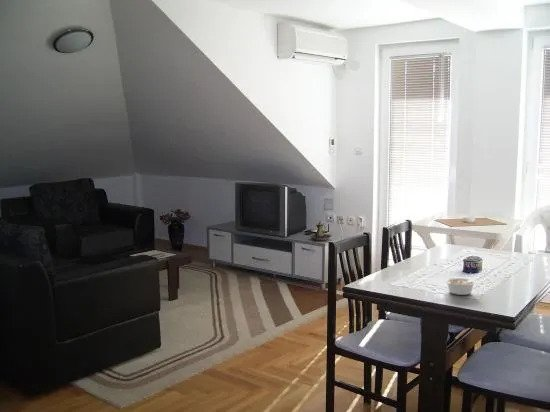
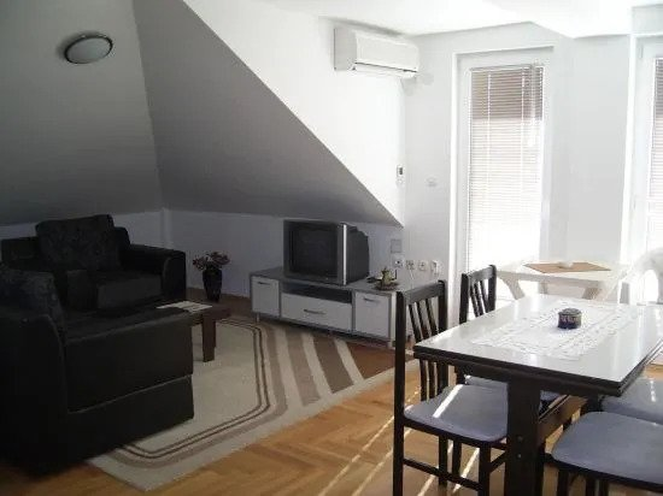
- legume [444,276,479,296]
